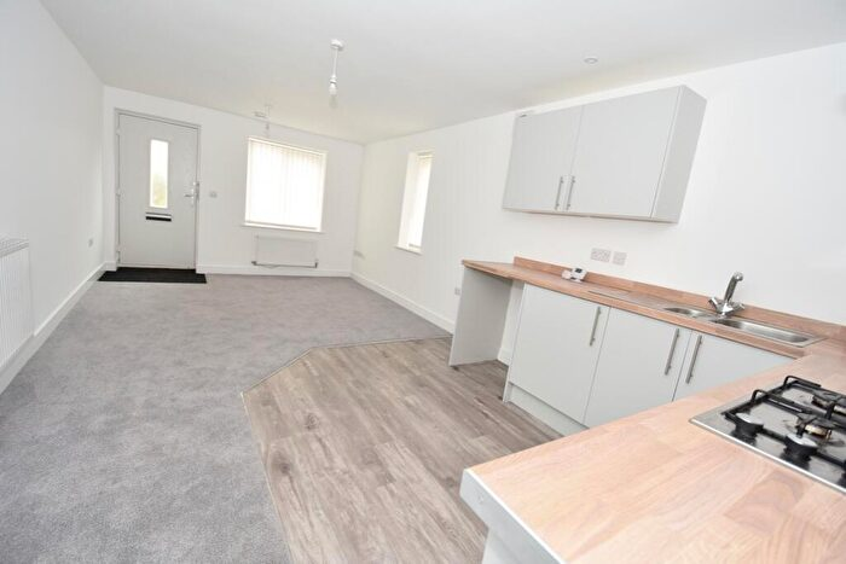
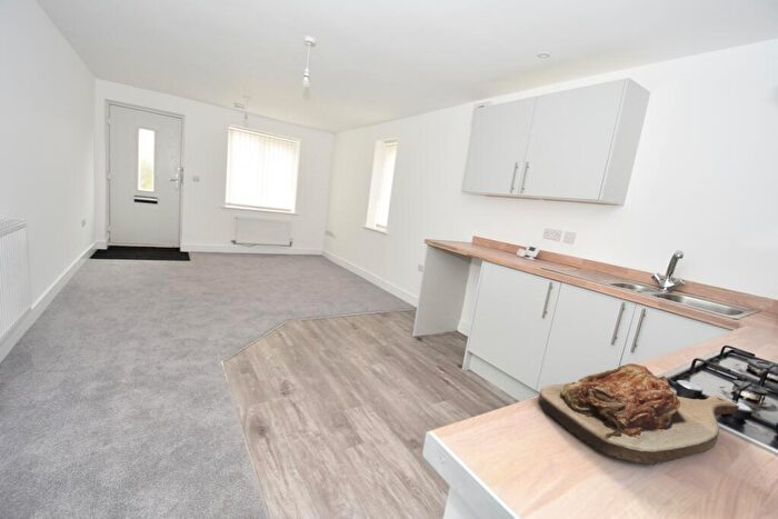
+ cutting board [537,362,740,467]
